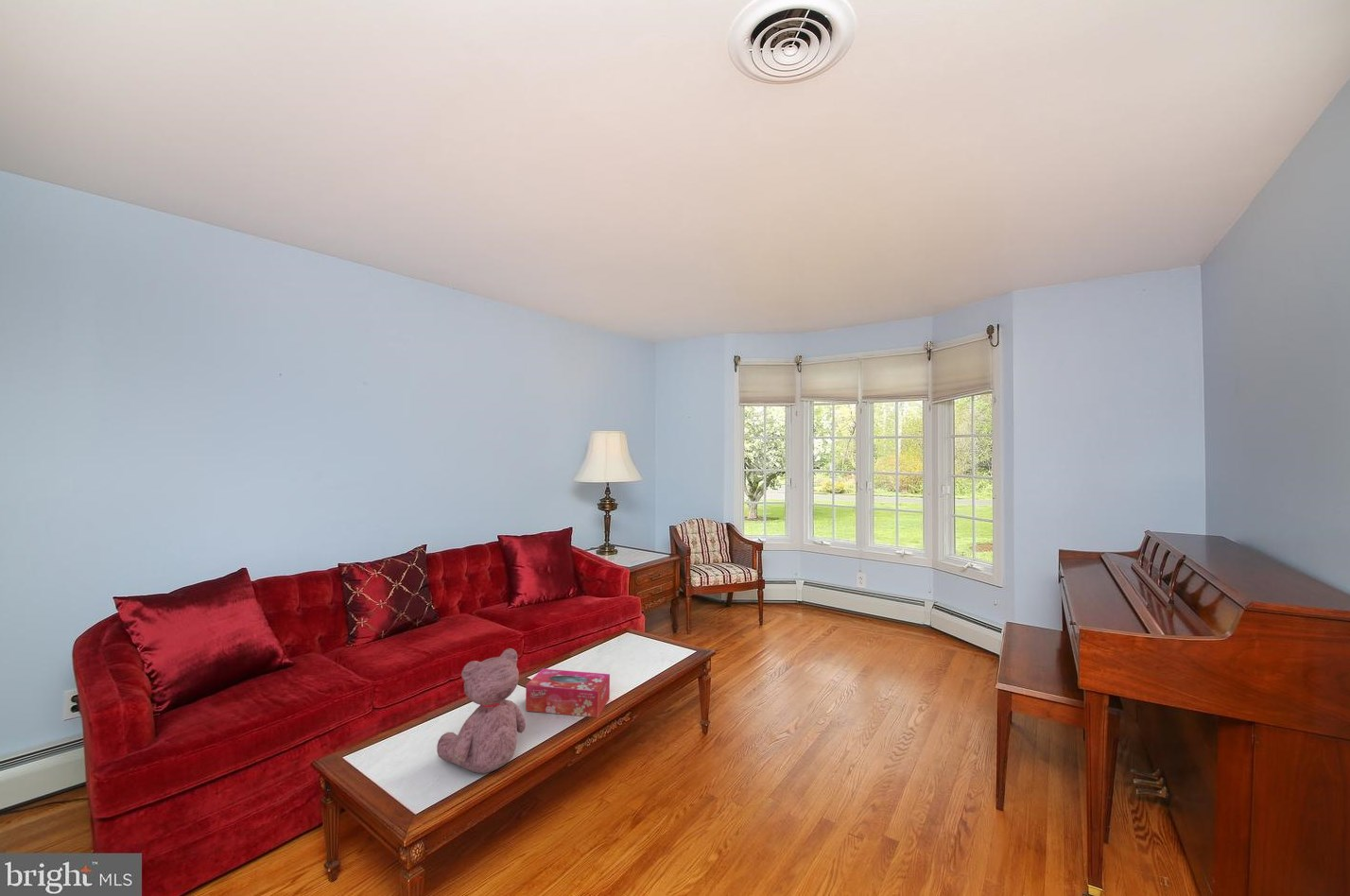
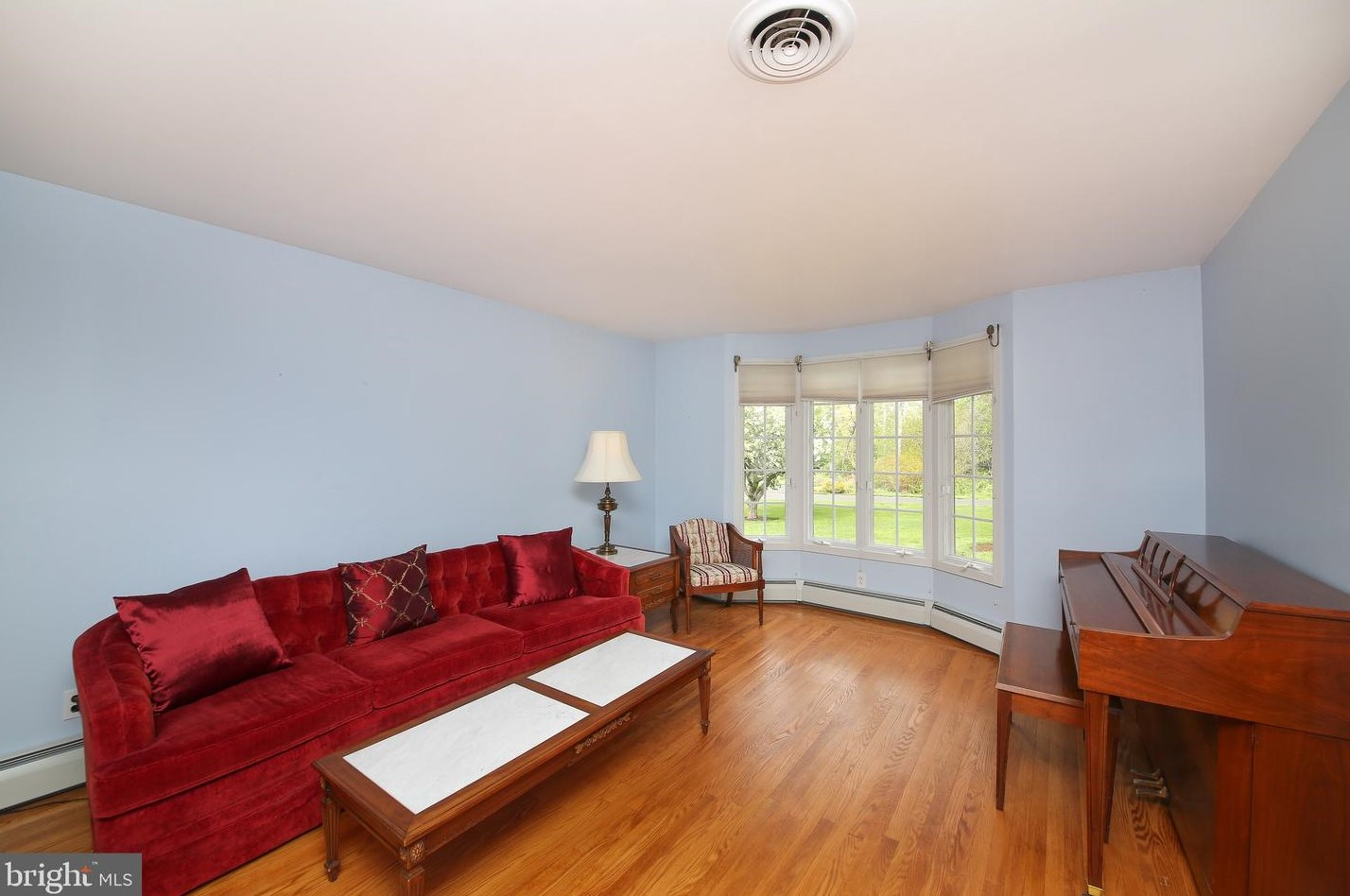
- teddy bear [436,647,527,774]
- tissue box [525,668,611,718]
